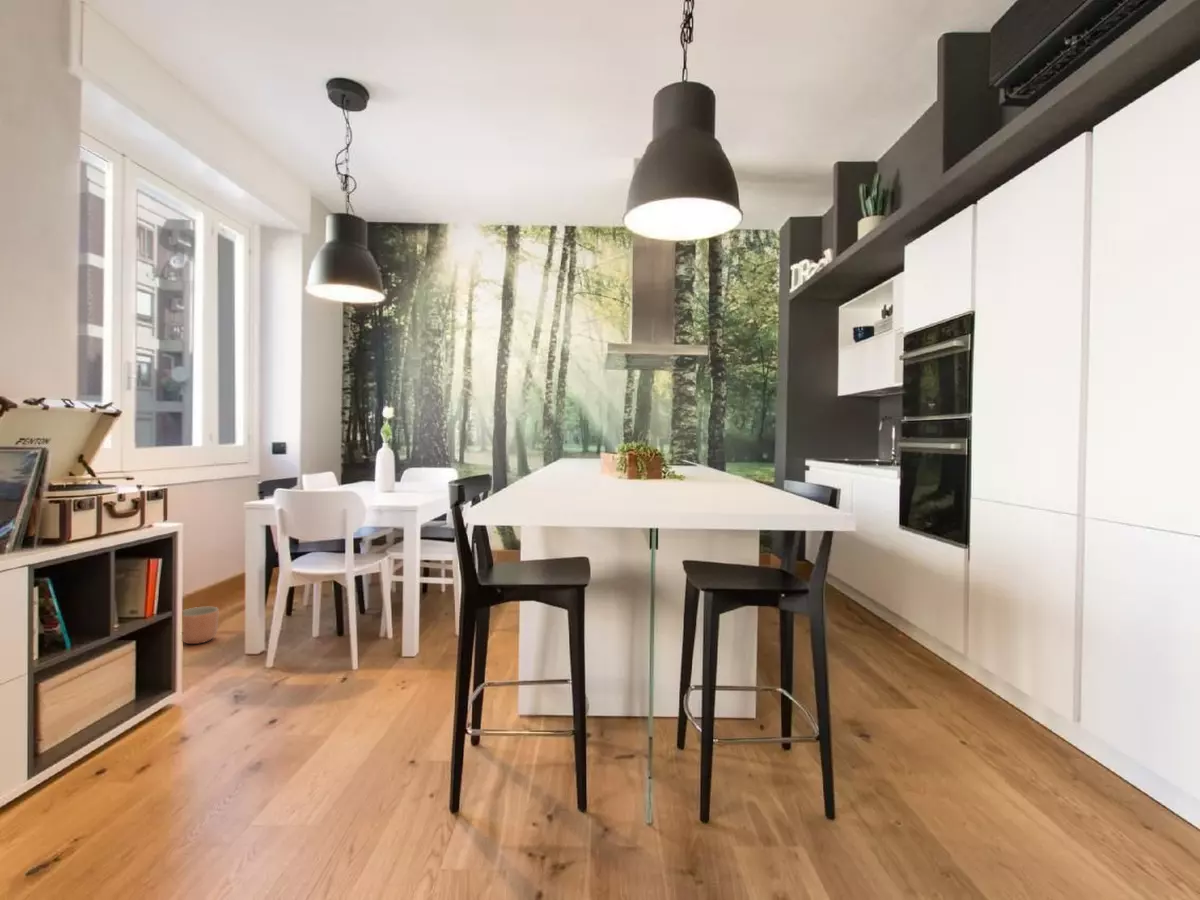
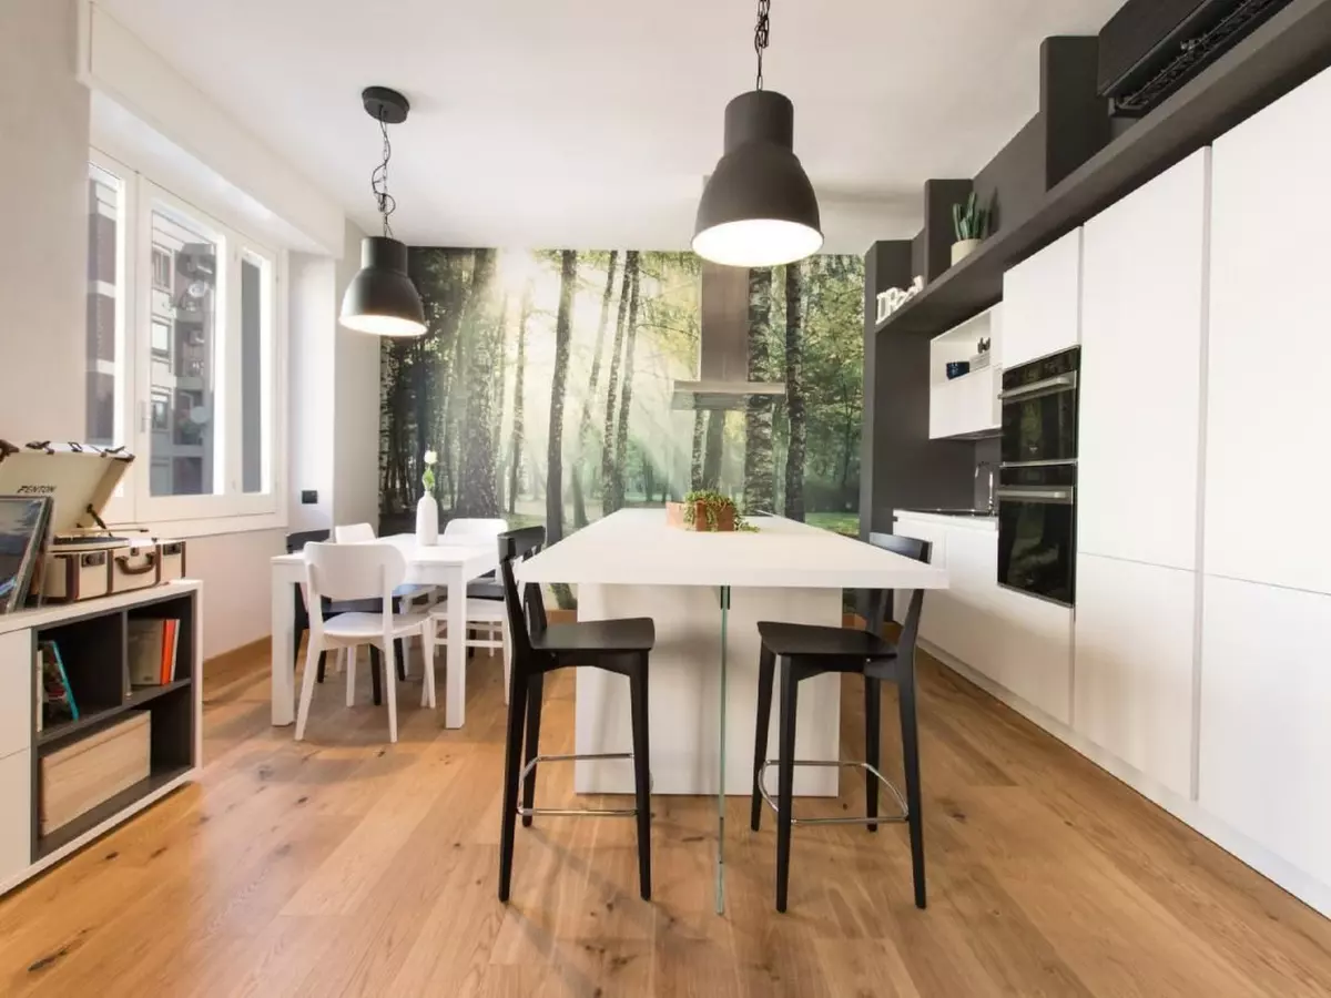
- planter [182,606,219,645]
